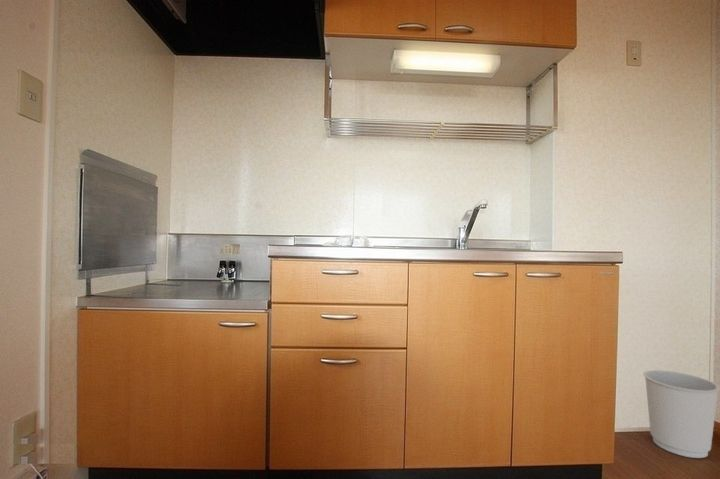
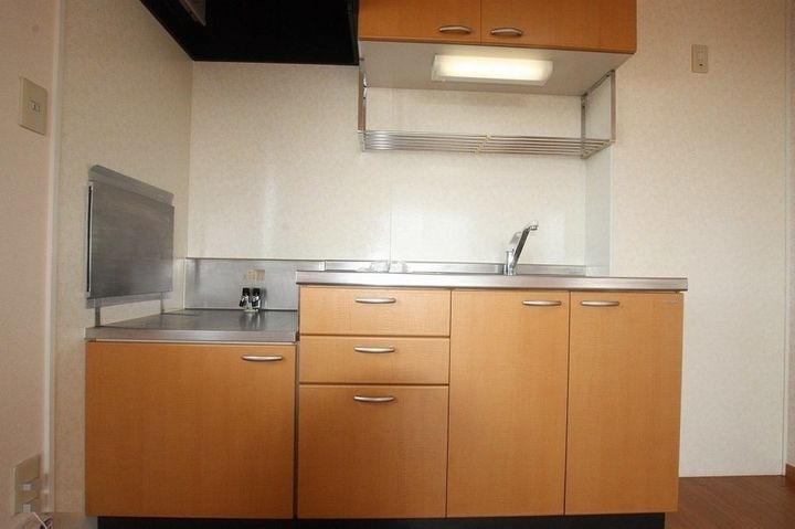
- trash can [642,369,720,459]
